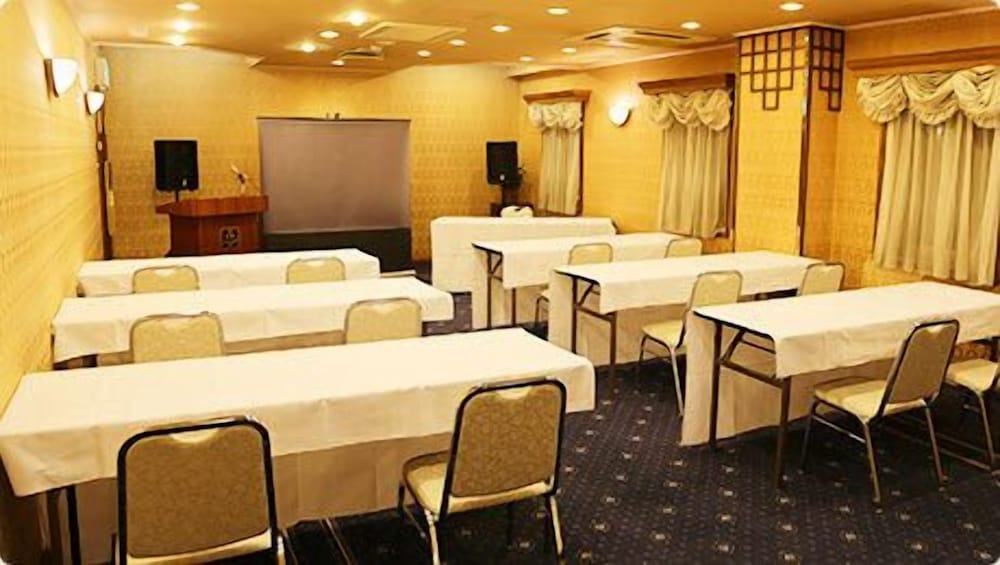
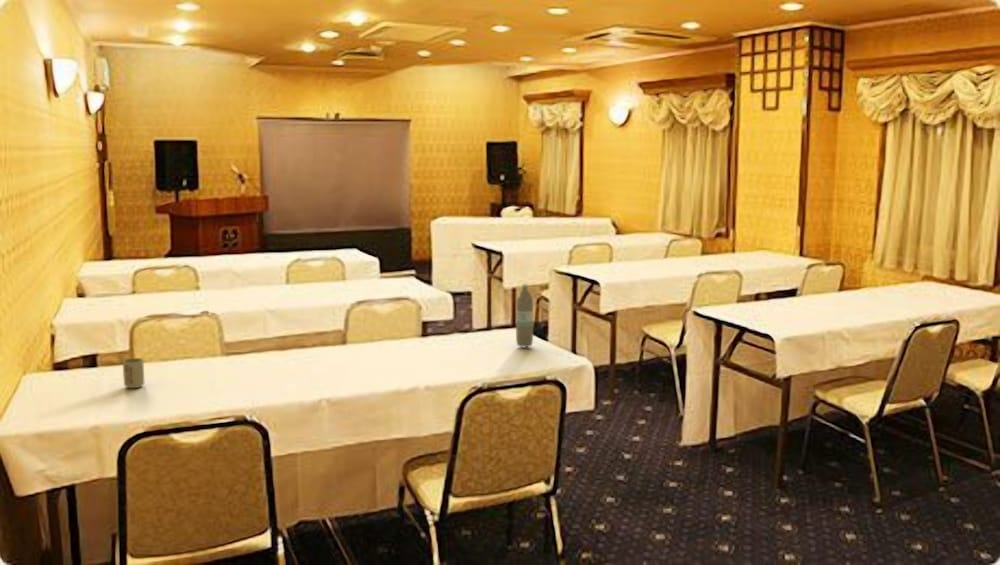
+ water bottle [515,283,534,348]
+ cup [122,357,145,389]
